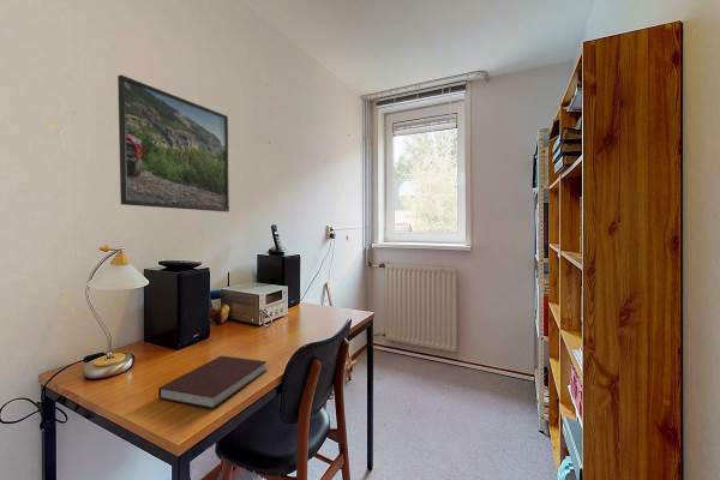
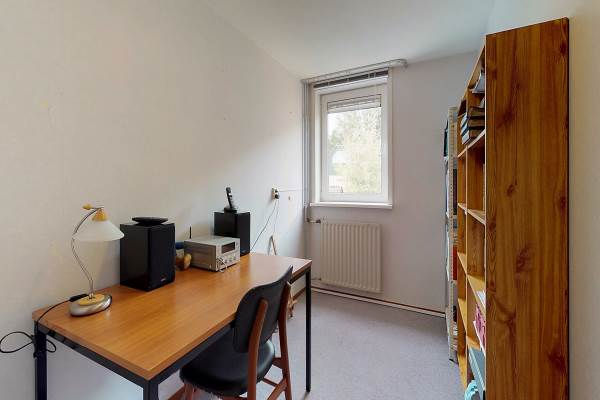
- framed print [116,73,230,214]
- notebook [157,355,268,409]
